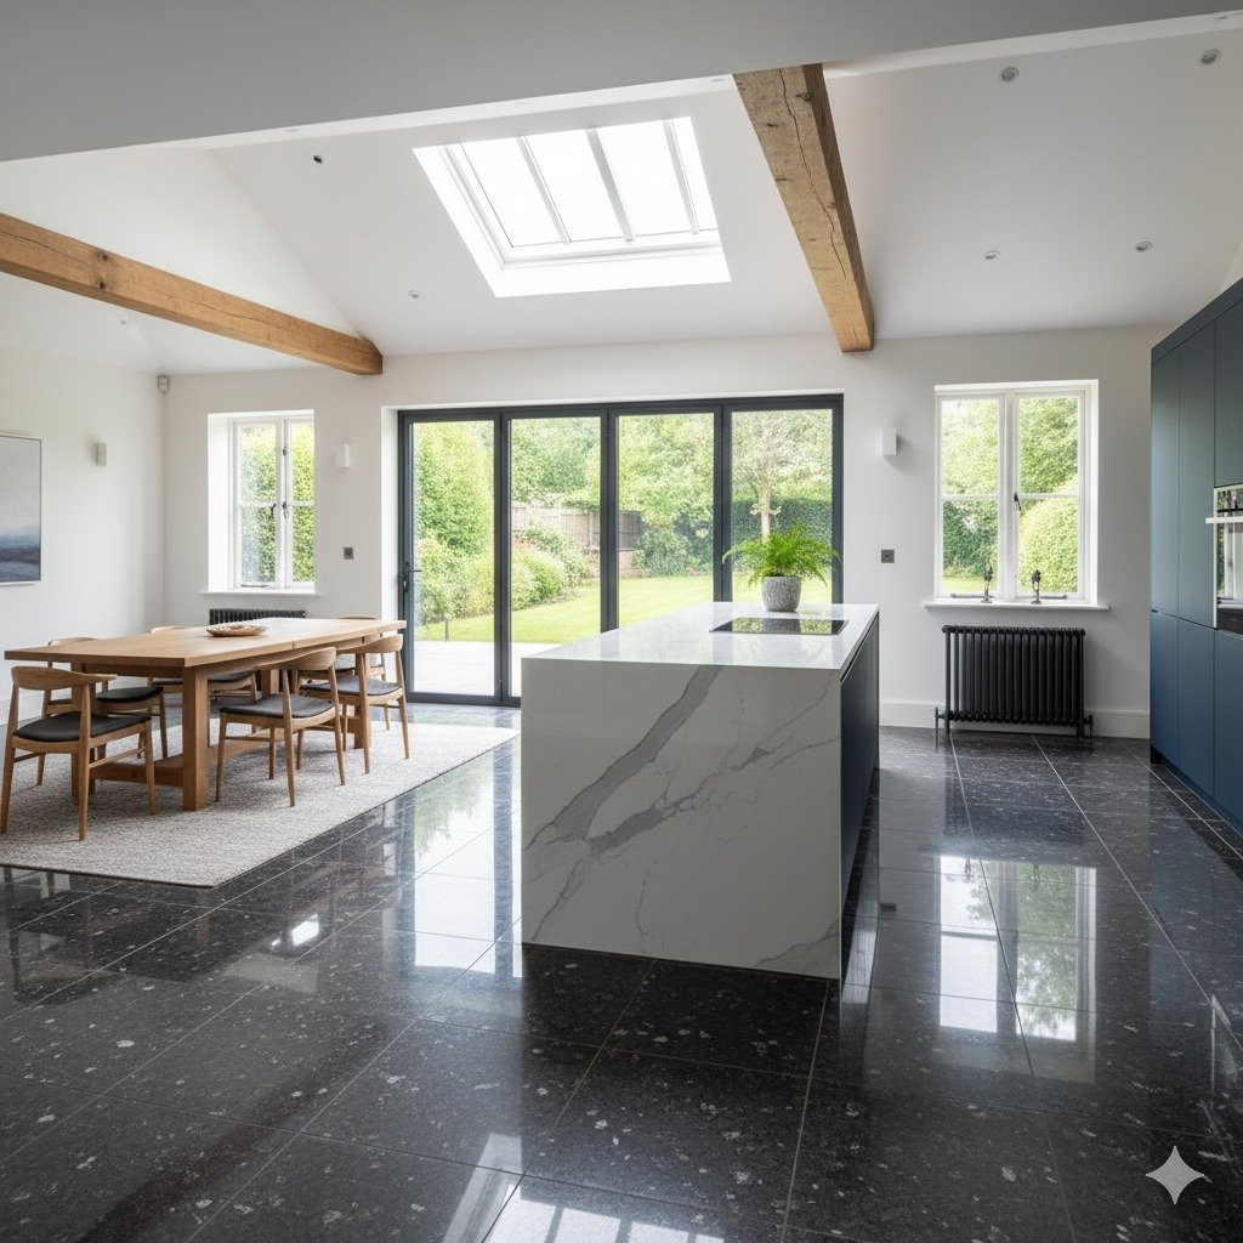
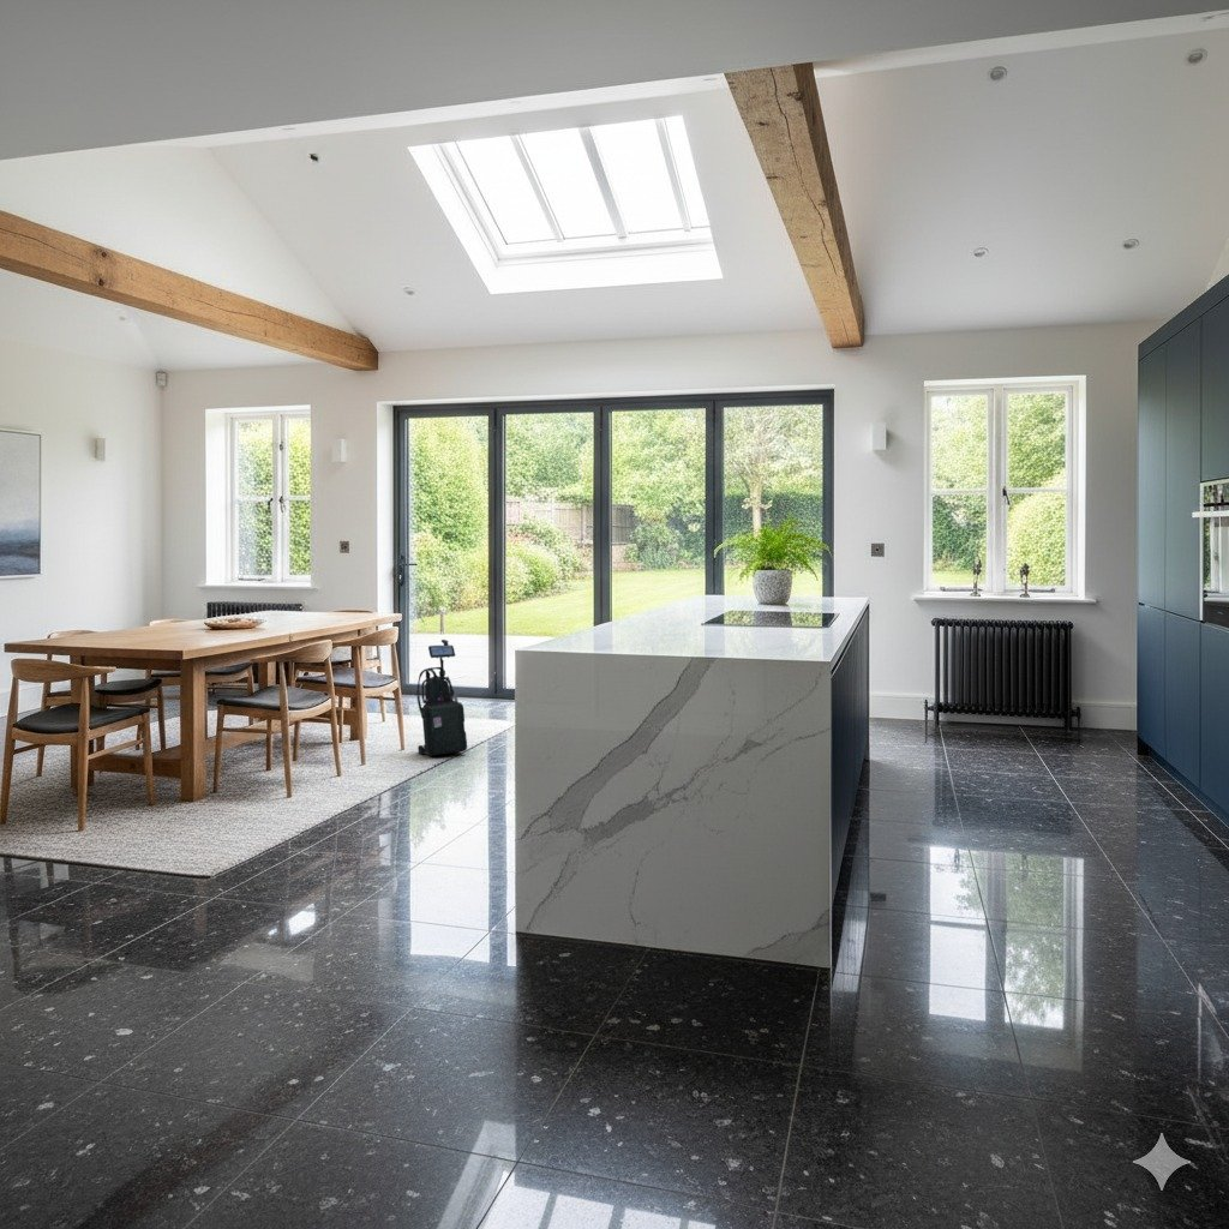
+ vacuum cleaner [415,639,468,757]
